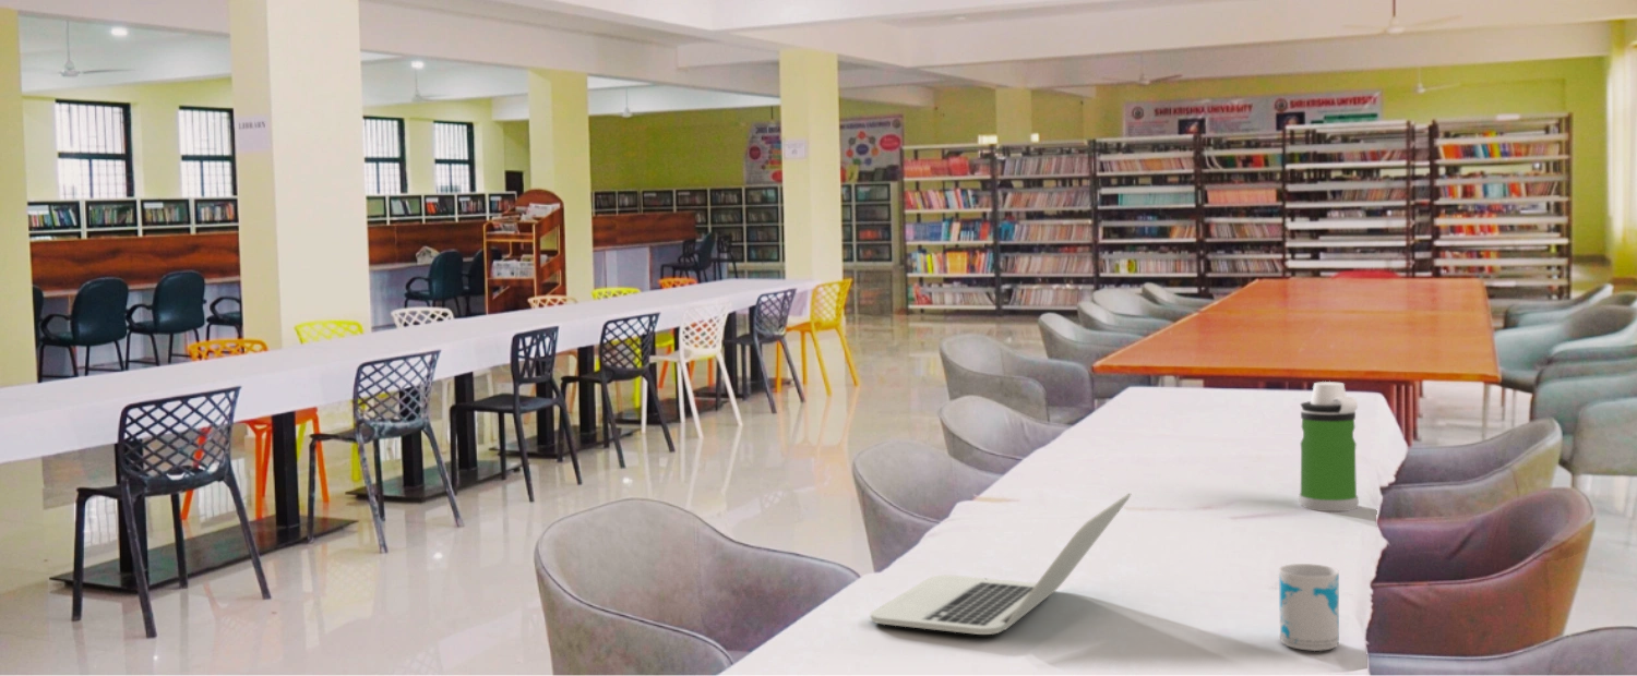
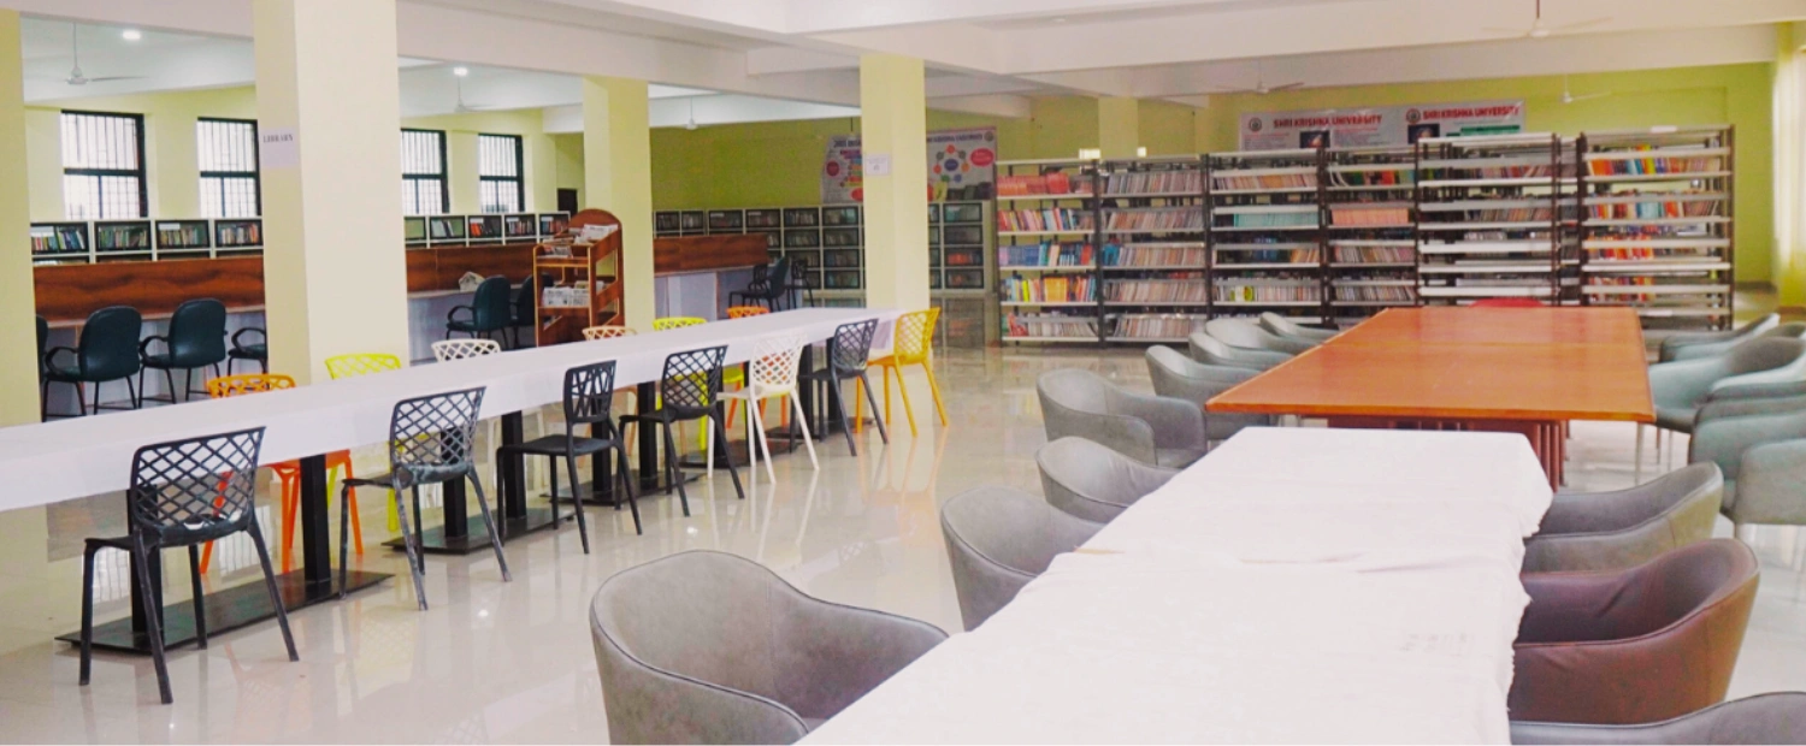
- mug [1278,563,1340,652]
- water bottle [1298,381,1360,512]
- laptop [870,492,1132,636]
